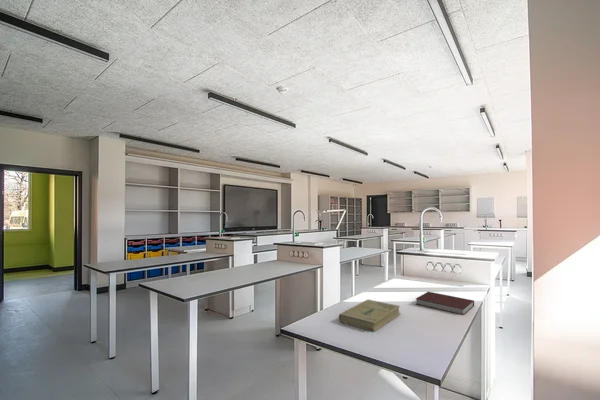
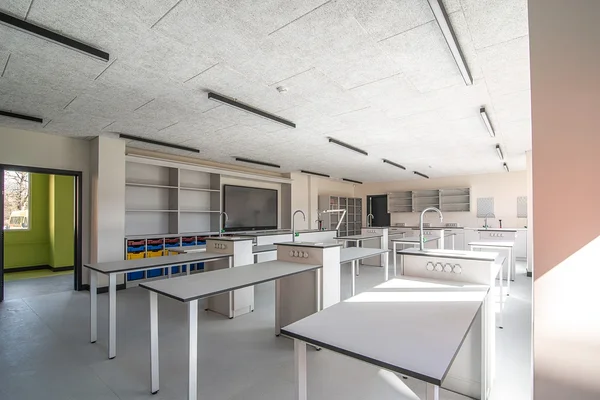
- notebook [415,291,475,316]
- book [338,299,401,333]
